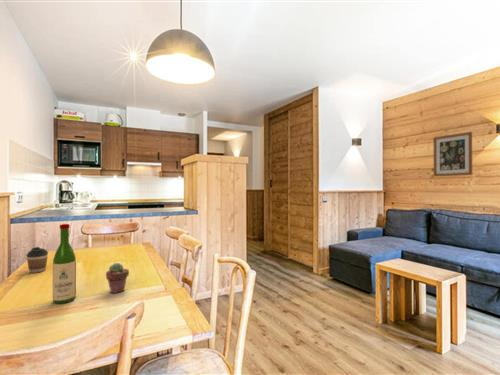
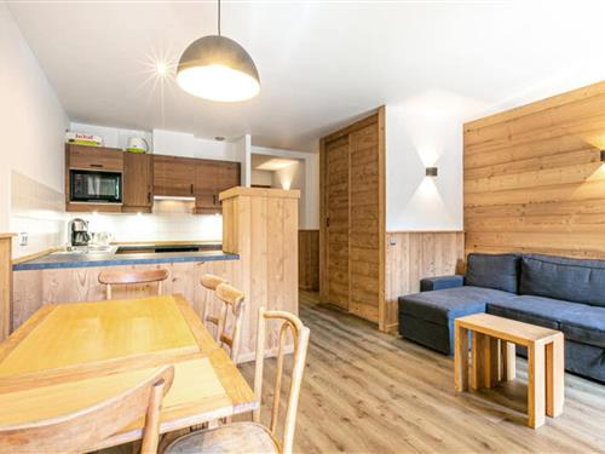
- potted succulent [105,262,130,294]
- wine bottle [52,223,77,304]
- coffee cup [25,246,49,274]
- wall art [433,131,473,177]
